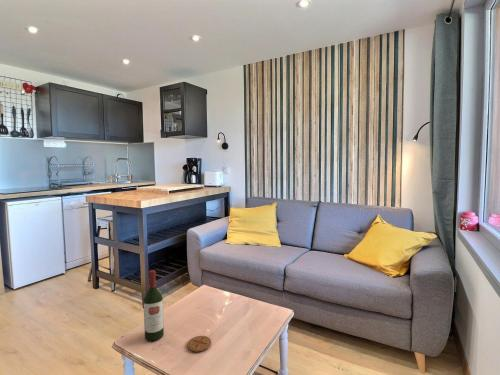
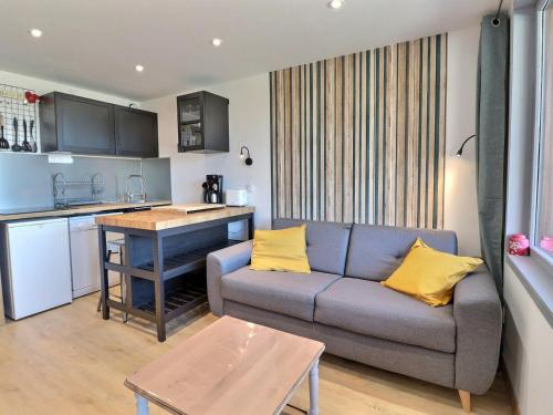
- coaster [187,335,212,353]
- wine bottle [143,269,165,342]
